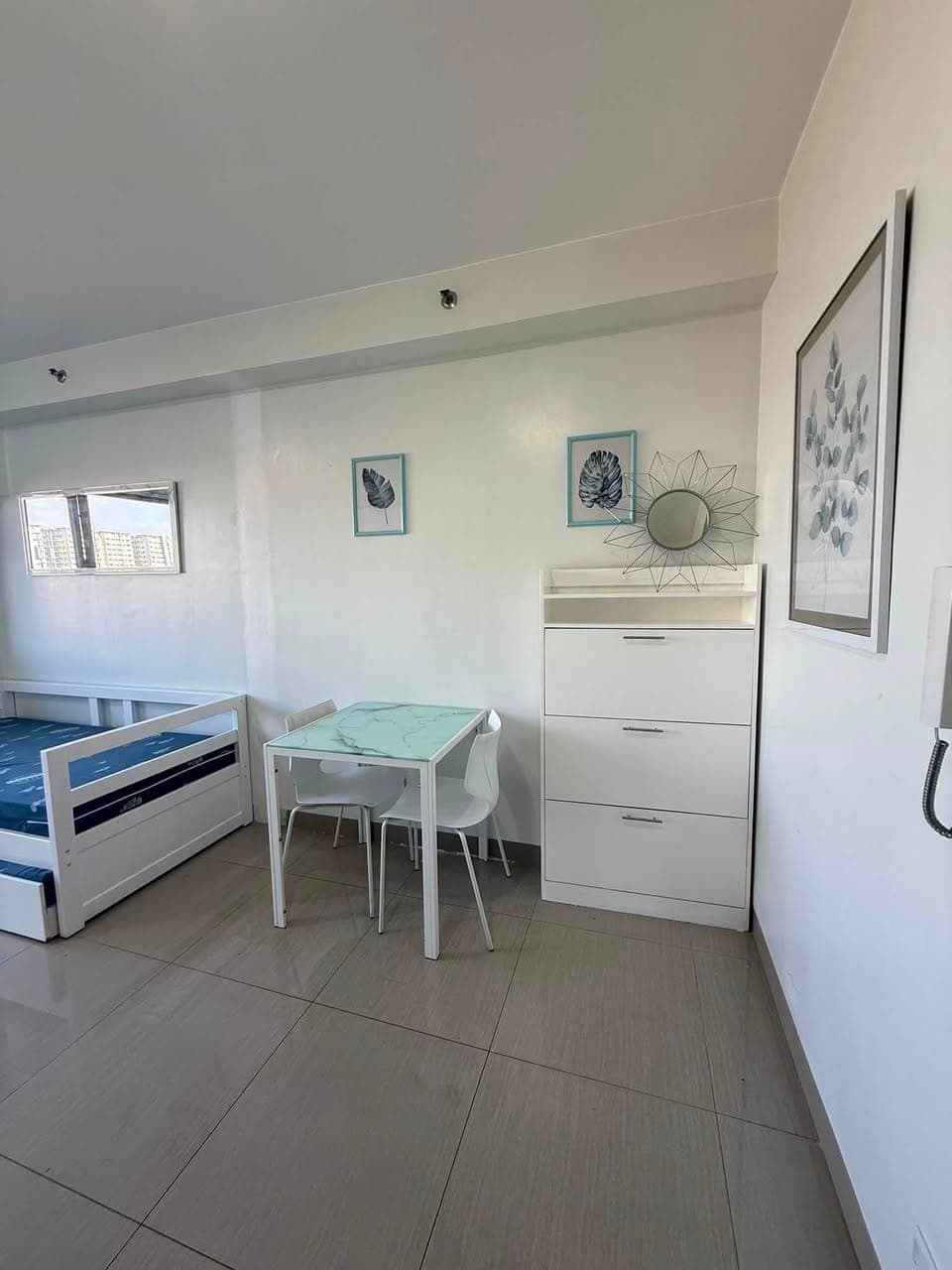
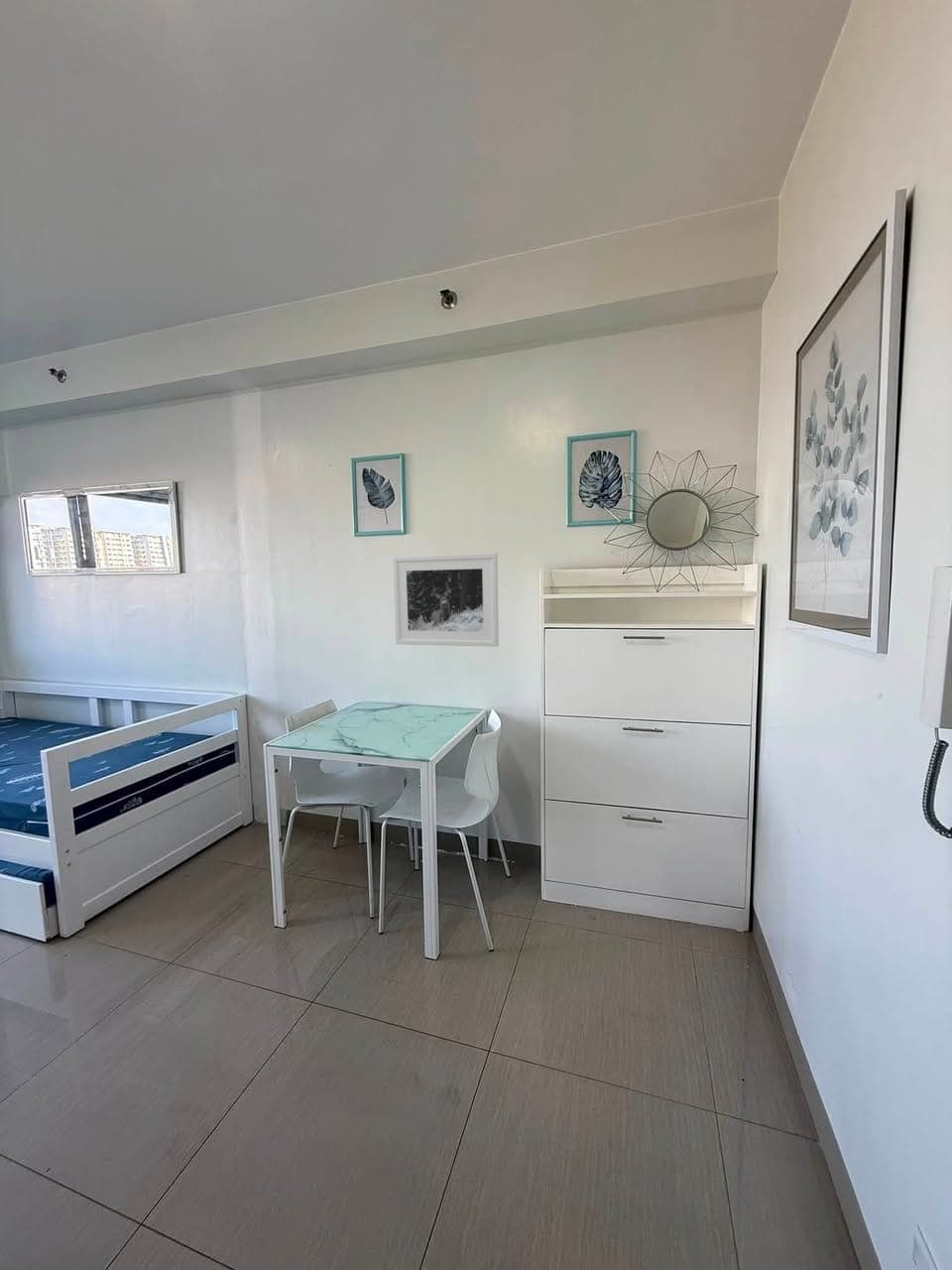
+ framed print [392,552,500,648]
